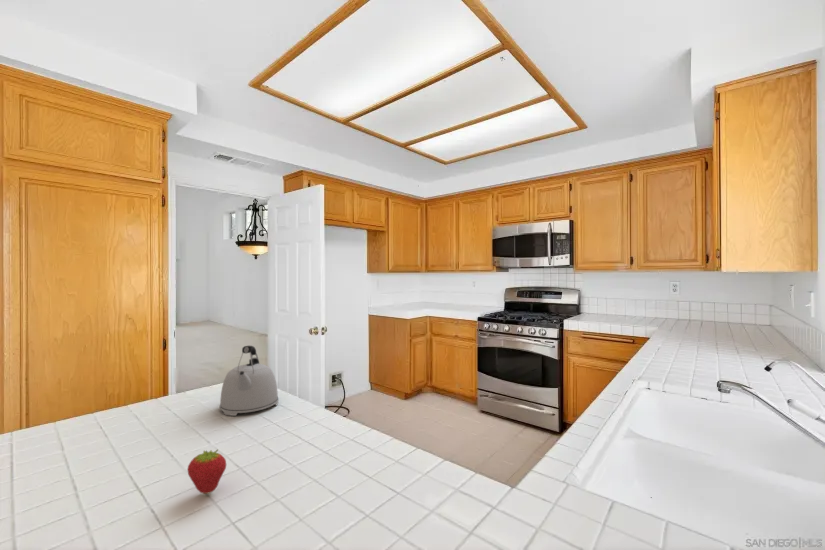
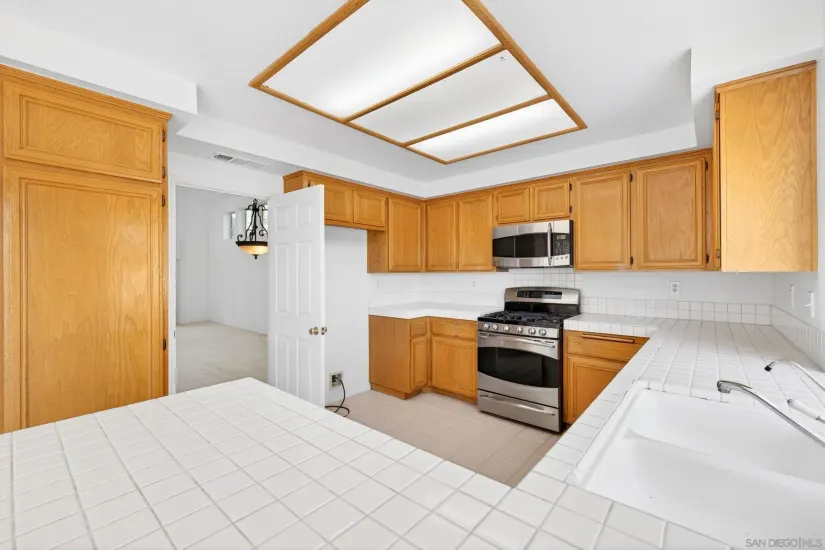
- kettle [219,345,279,417]
- fruit [187,448,227,495]
